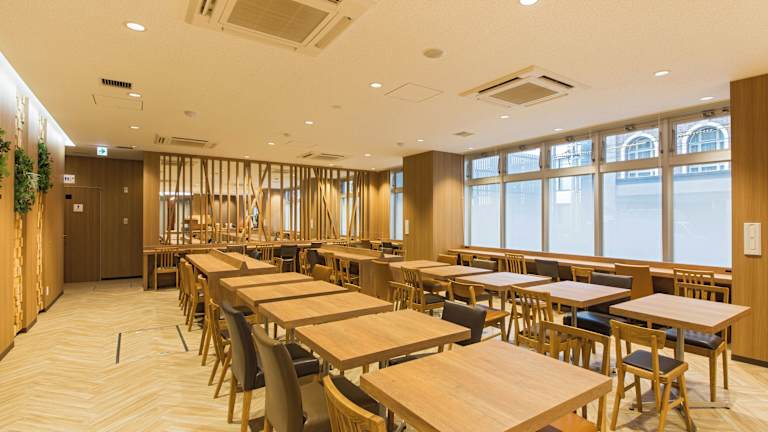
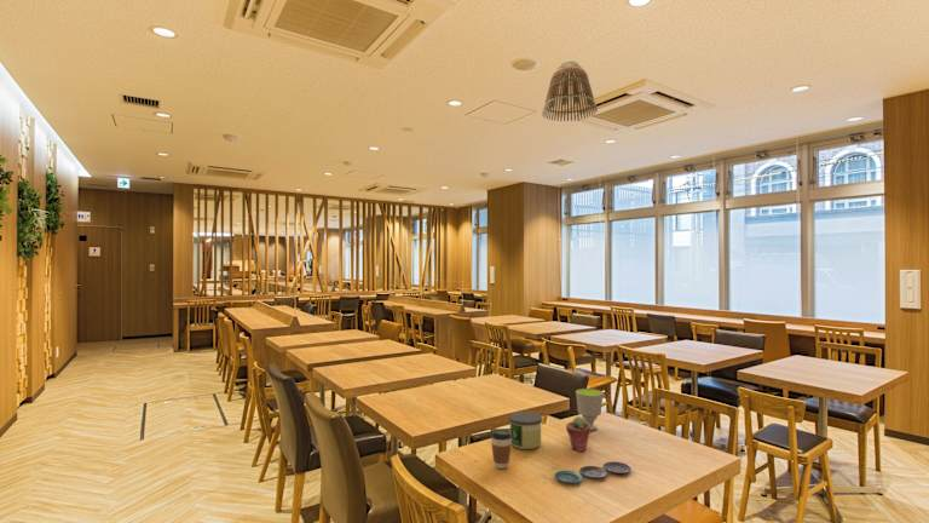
+ candle [507,410,543,450]
+ coffee cup [490,427,512,470]
+ plate [554,460,631,484]
+ cup [575,387,605,431]
+ potted succulent [565,415,592,453]
+ lamp shade [541,59,599,122]
